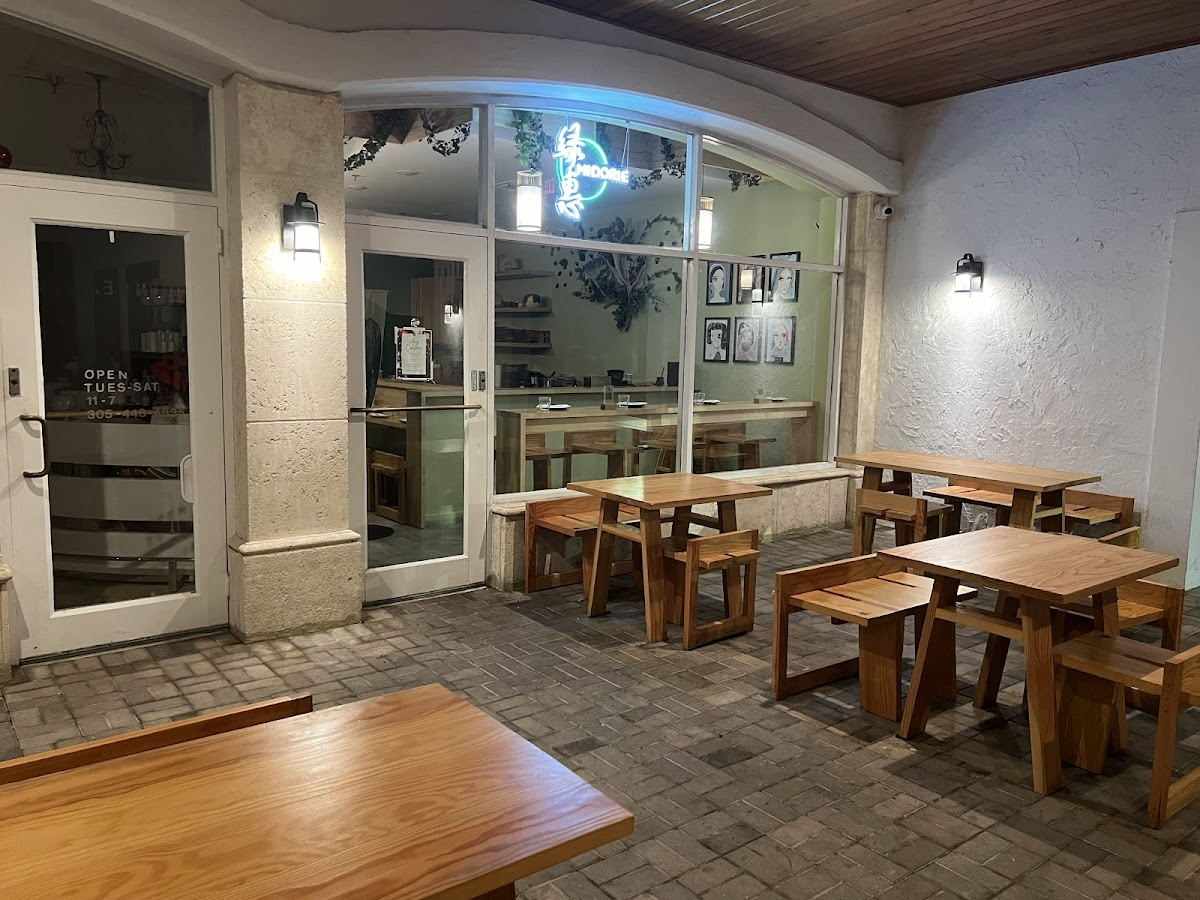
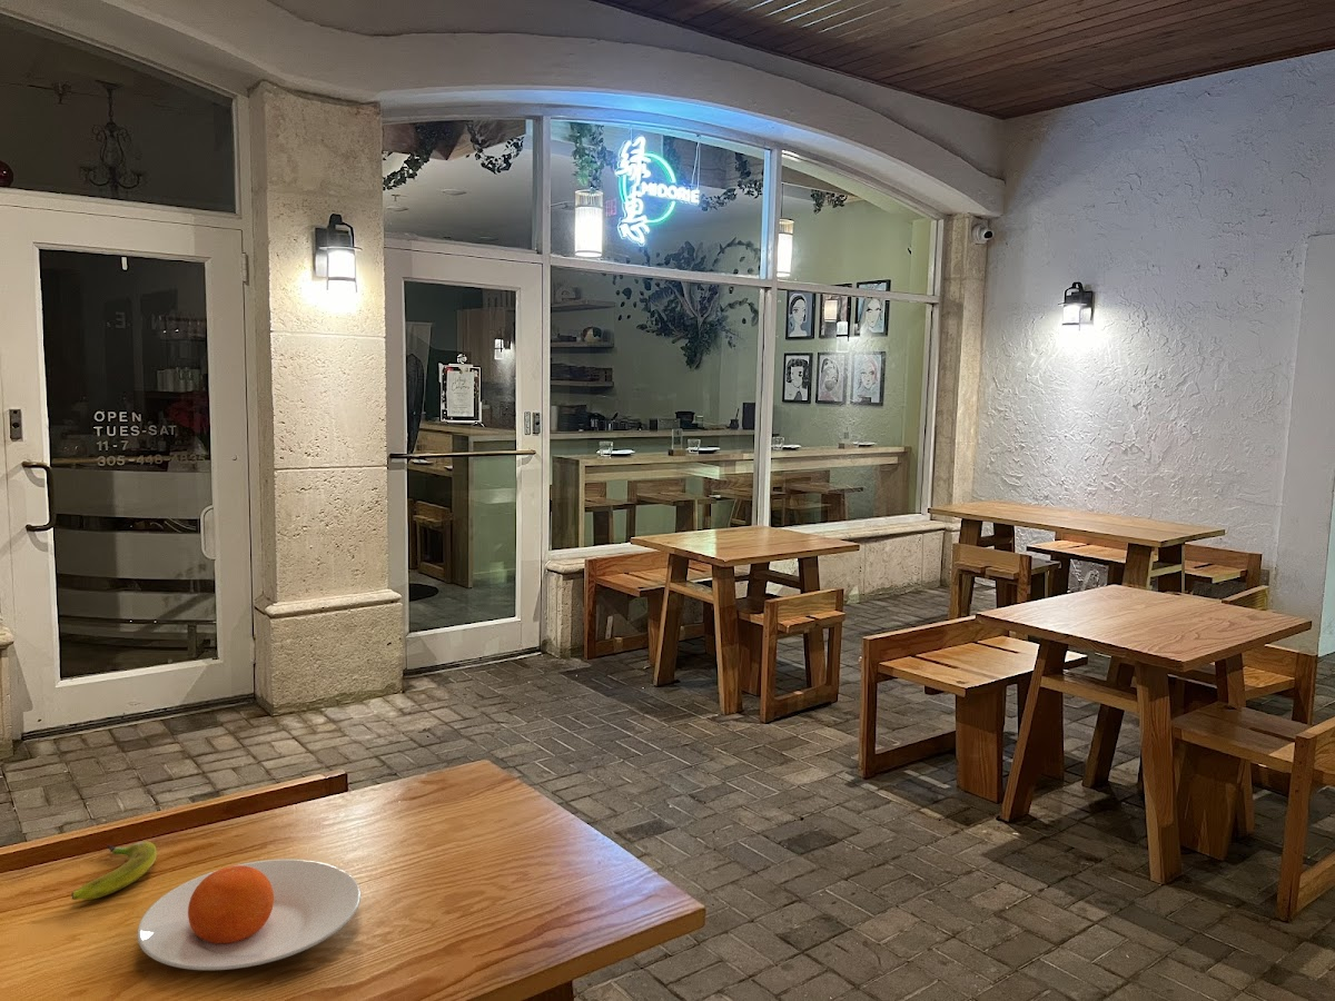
+ banana [71,841,158,901]
+ plate [136,858,362,971]
